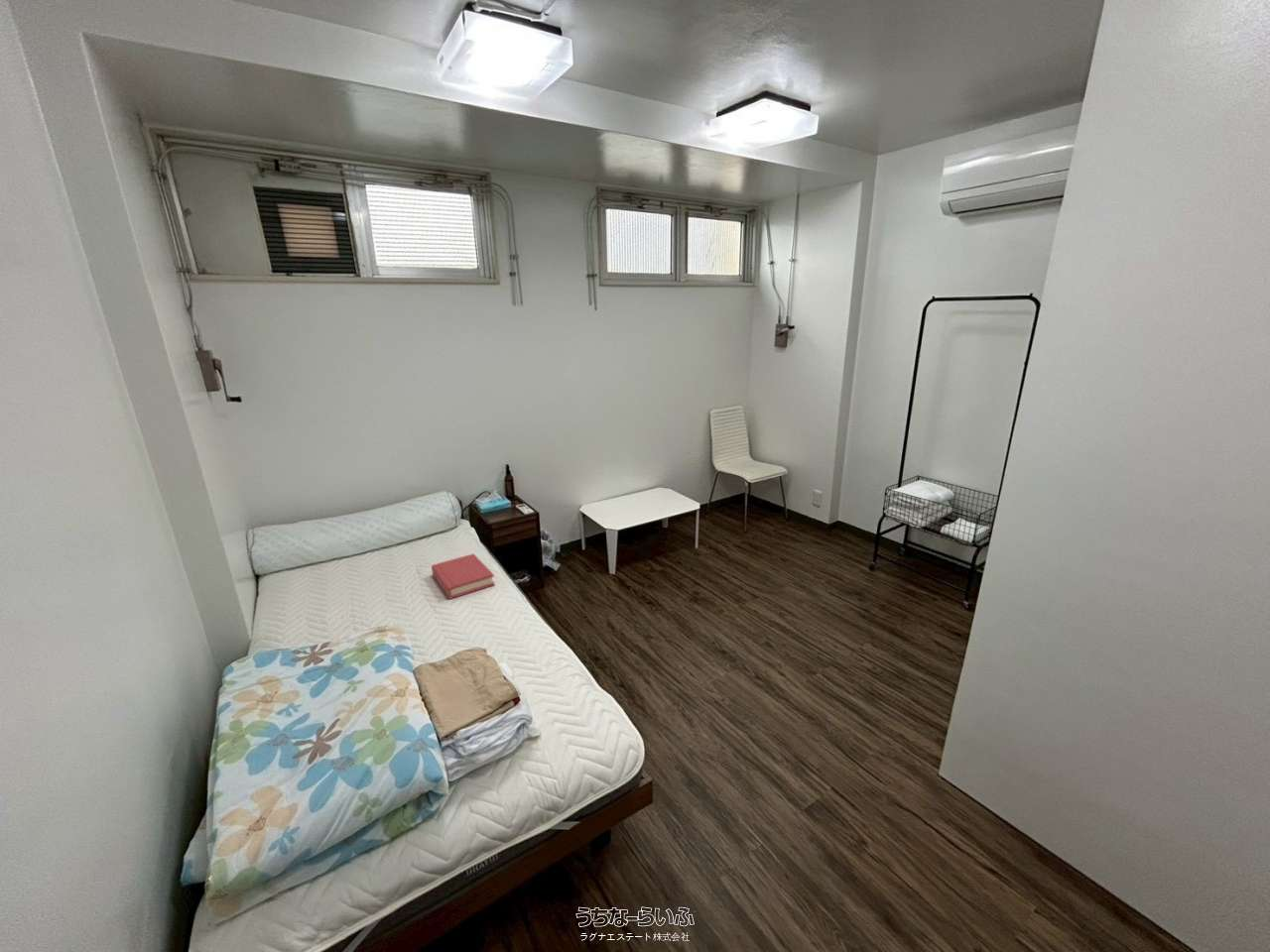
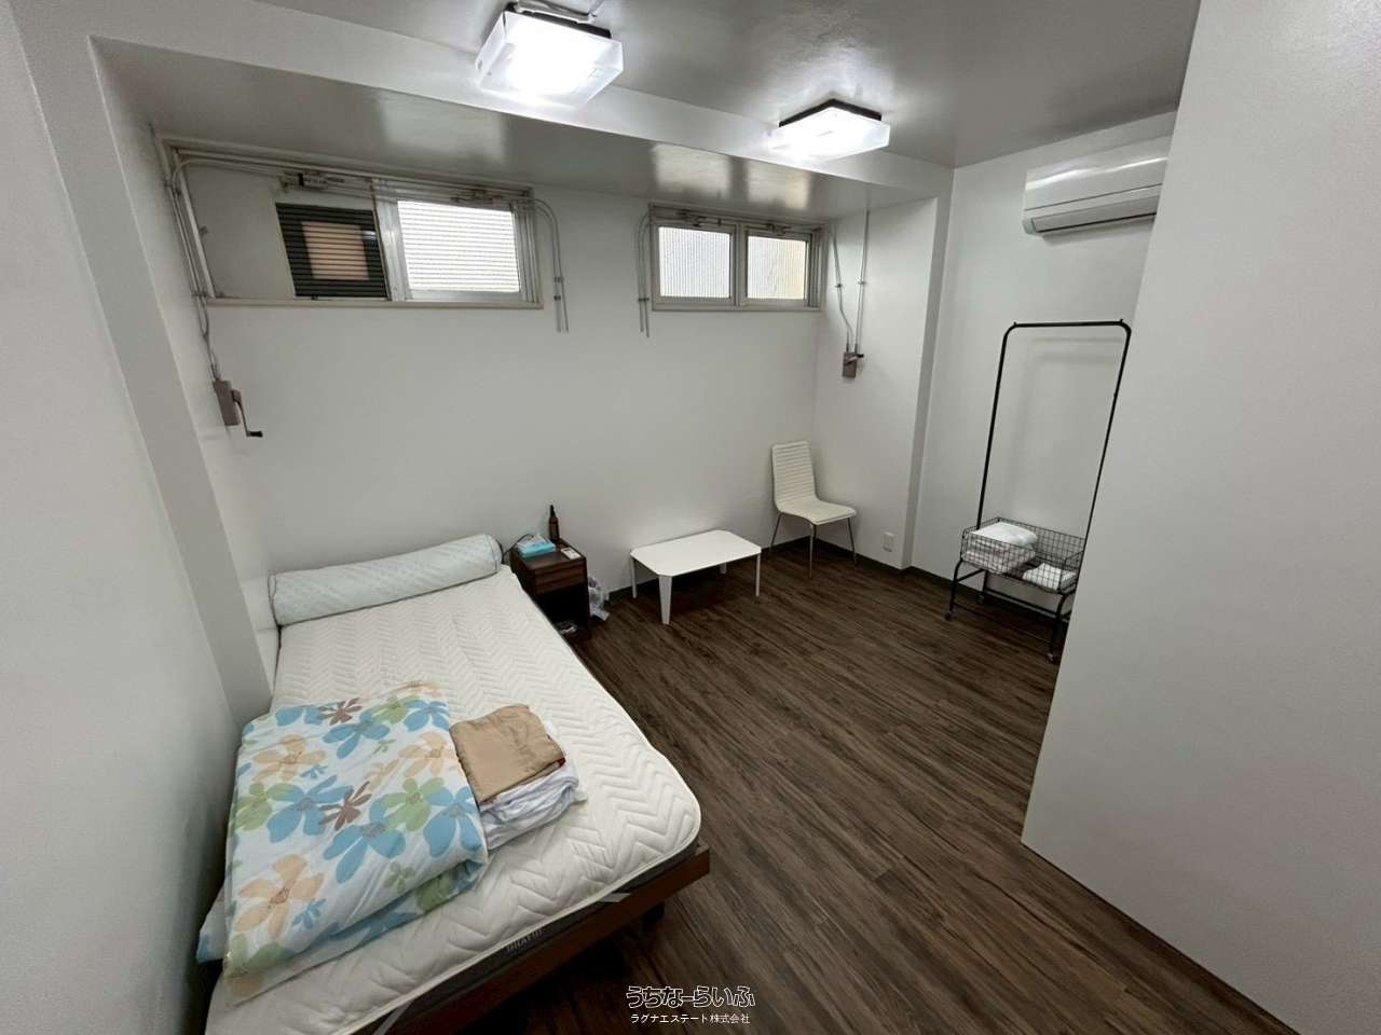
- hardback book [431,552,496,600]
